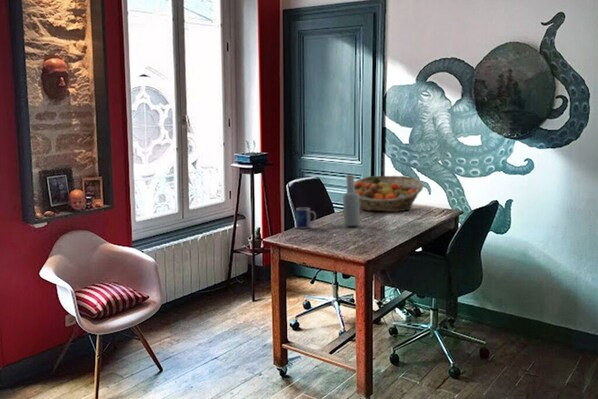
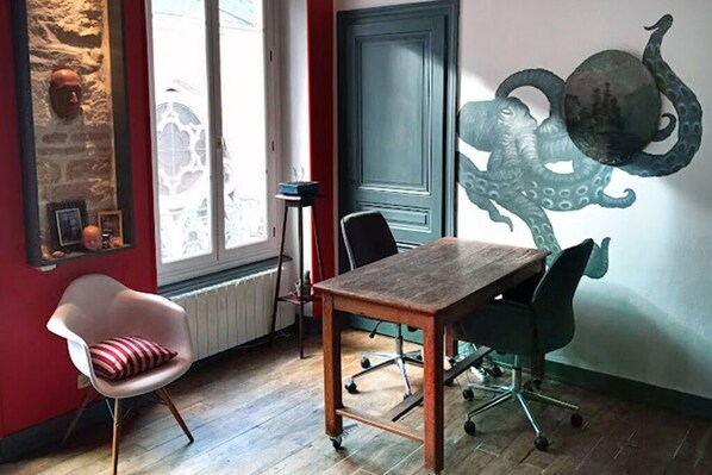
- mug [295,207,317,230]
- bottle [342,174,361,227]
- fruit basket [354,175,424,212]
